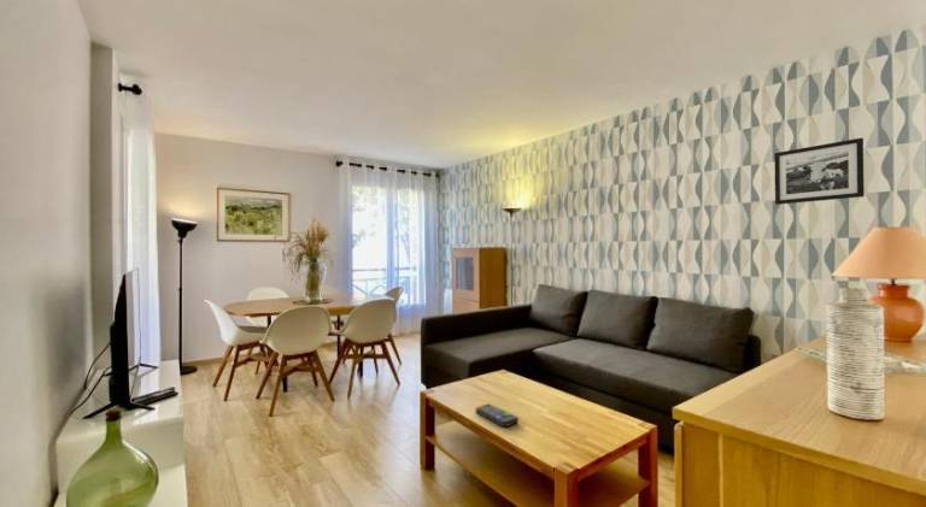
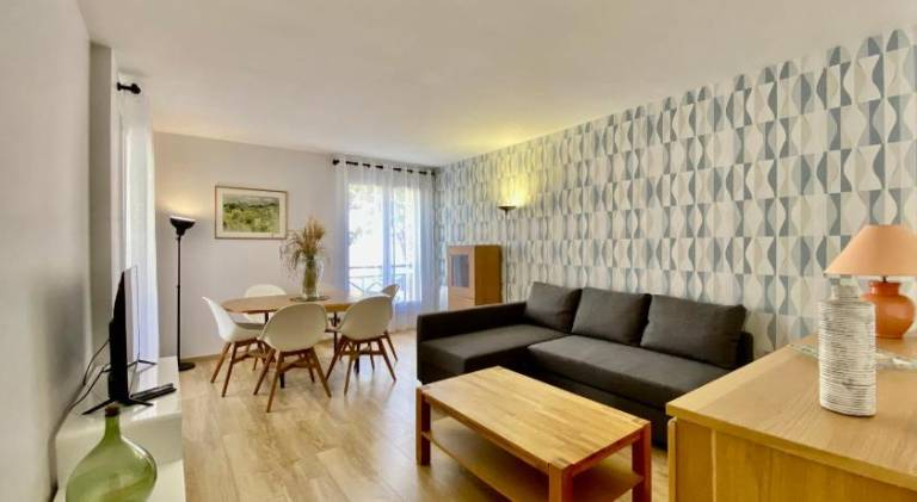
- remote control [475,402,520,429]
- picture frame [773,136,866,206]
